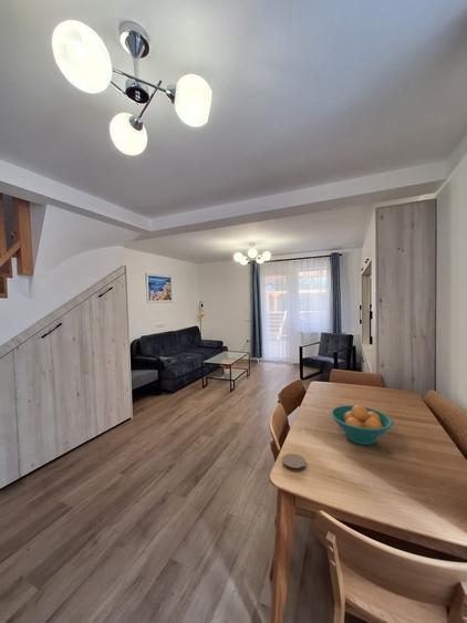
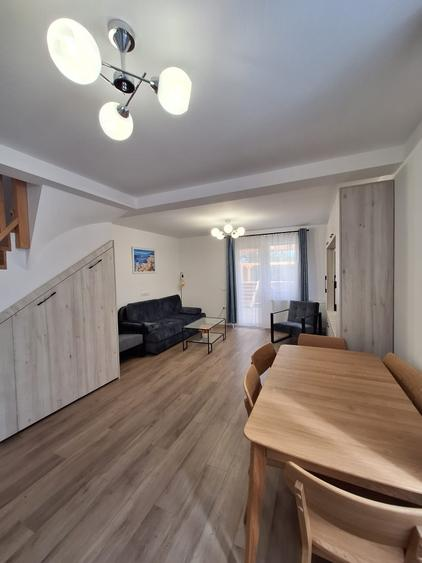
- coaster [281,453,307,473]
- fruit bowl [329,404,394,446]
